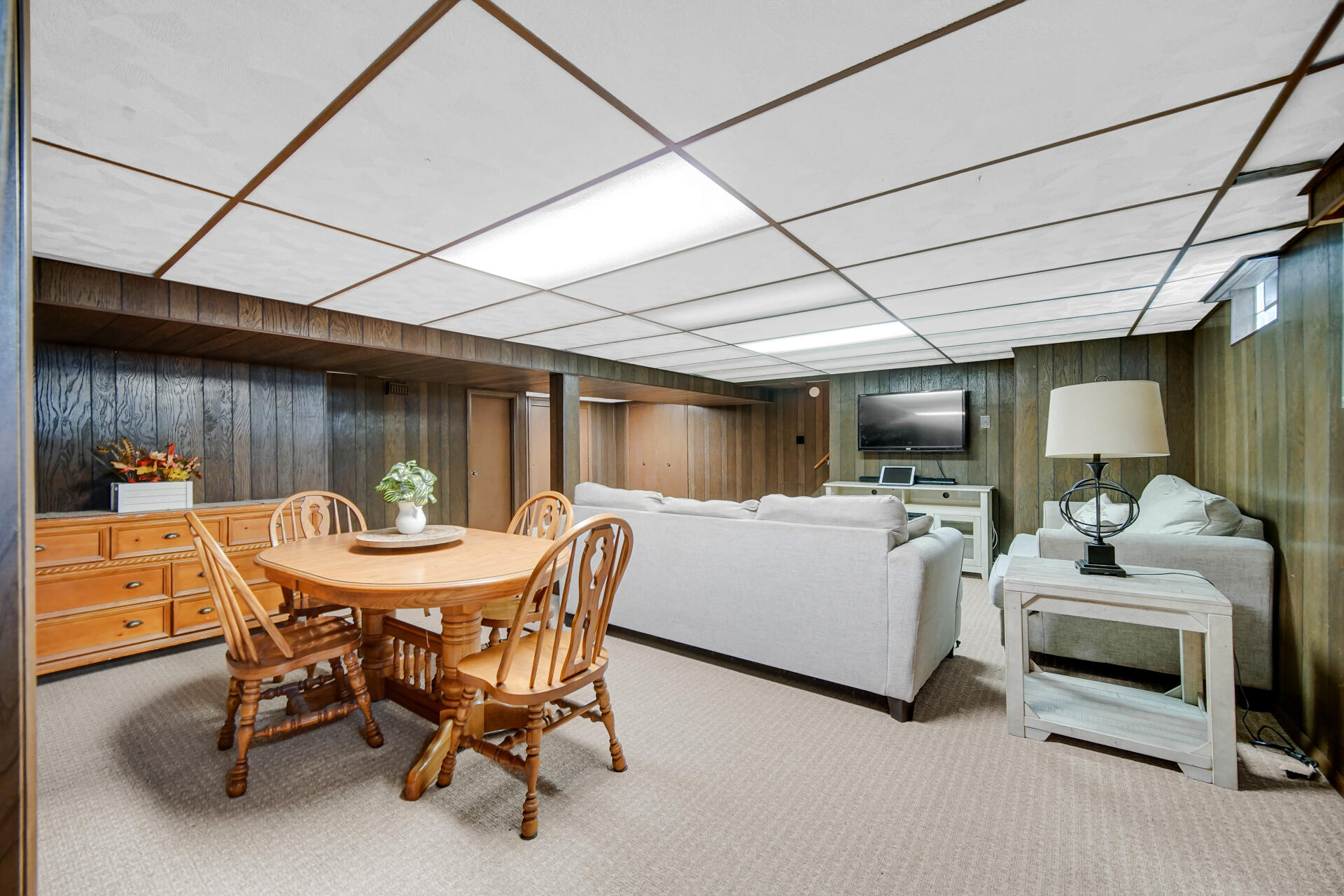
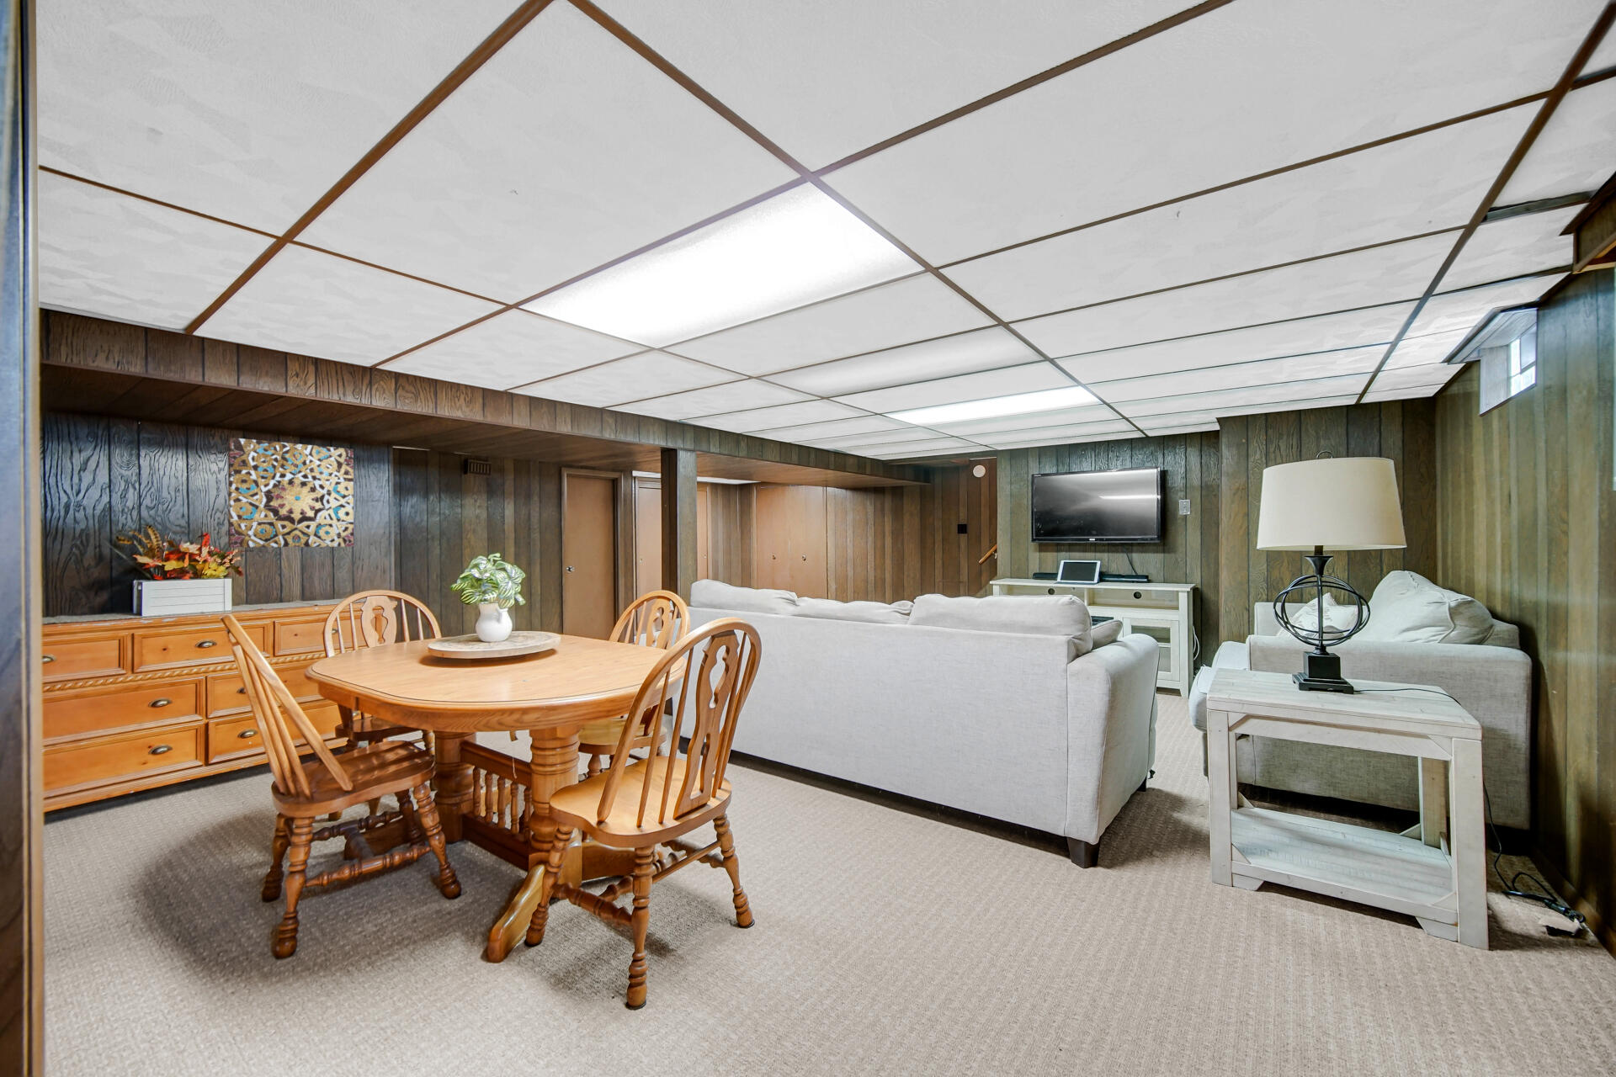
+ wall art [227,436,355,548]
